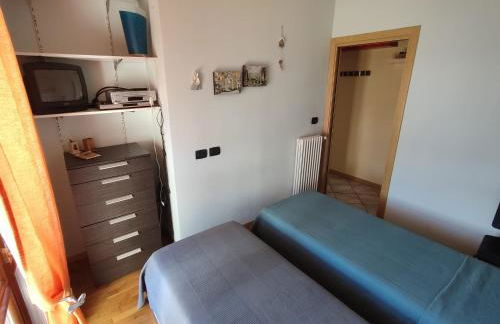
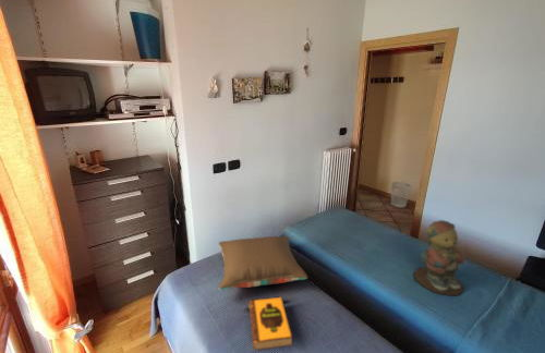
+ wastebasket [390,181,412,208]
+ pillow [218,235,308,291]
+ hardback book [247,295,294,352]
+ teddy bear [412,219,465,297]
